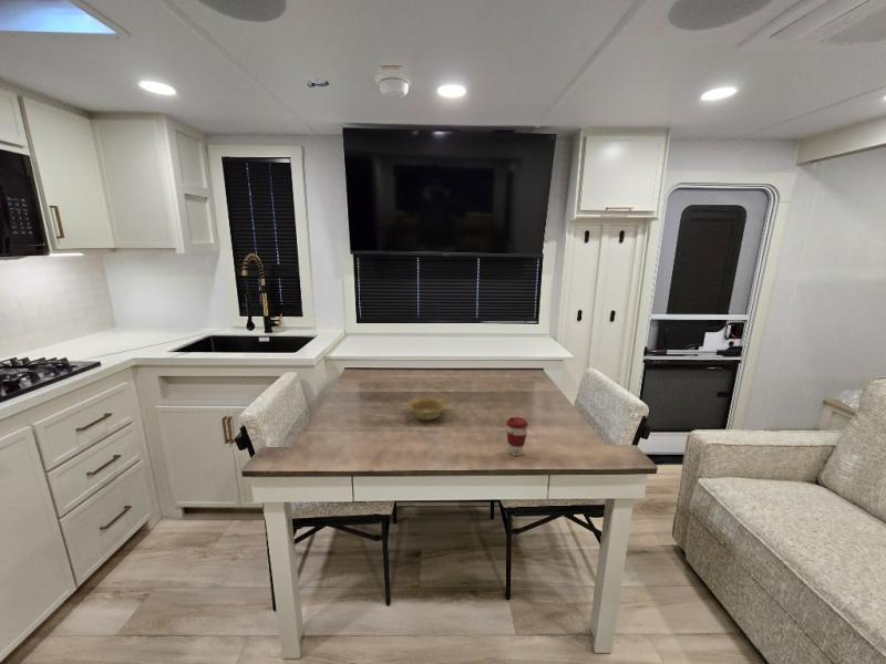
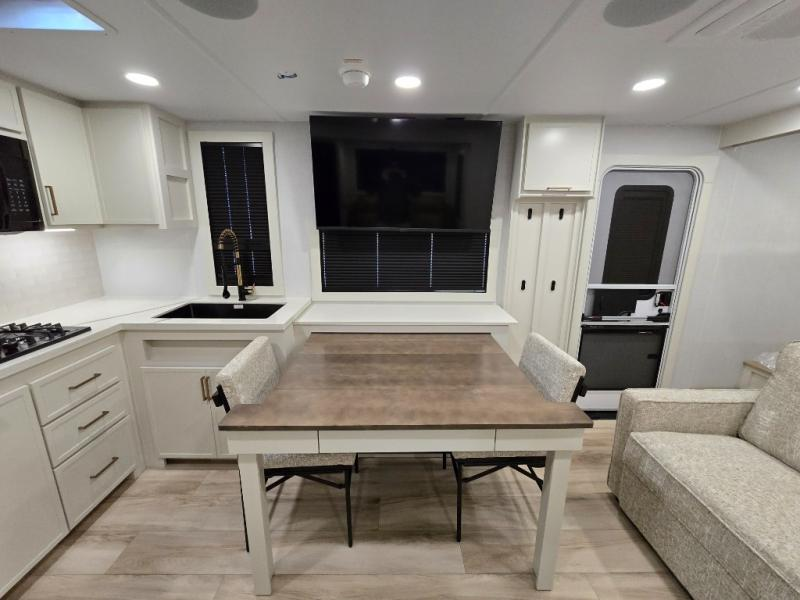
- bowl [405,396,449,421]
- coffee cup [505,416,529,457]
